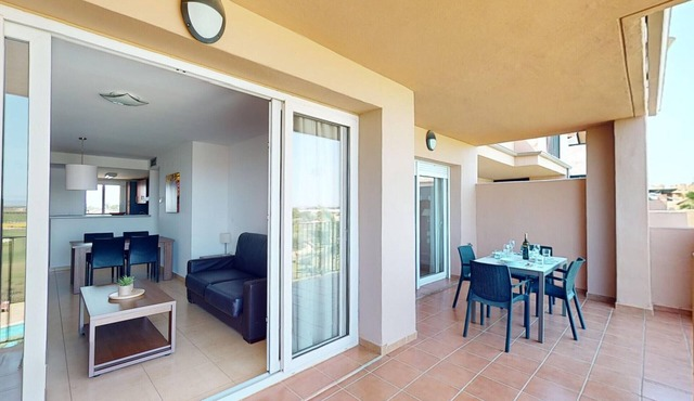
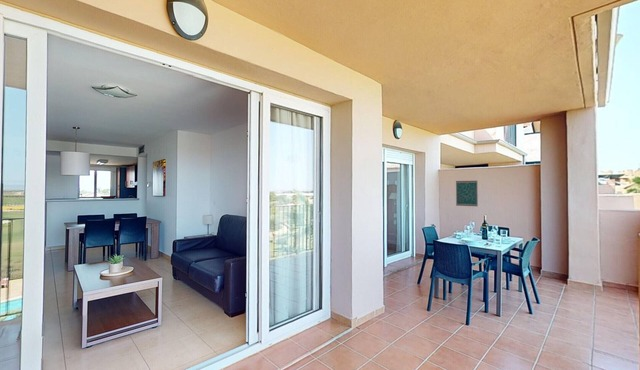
+ wall art [455,180,479,207]
